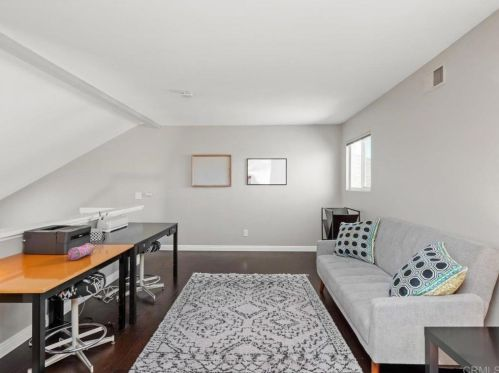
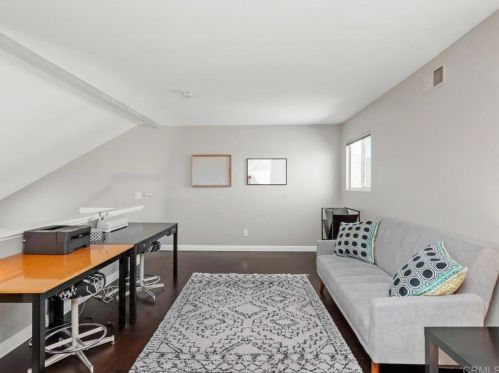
- pencil case [67,242,95,261]
